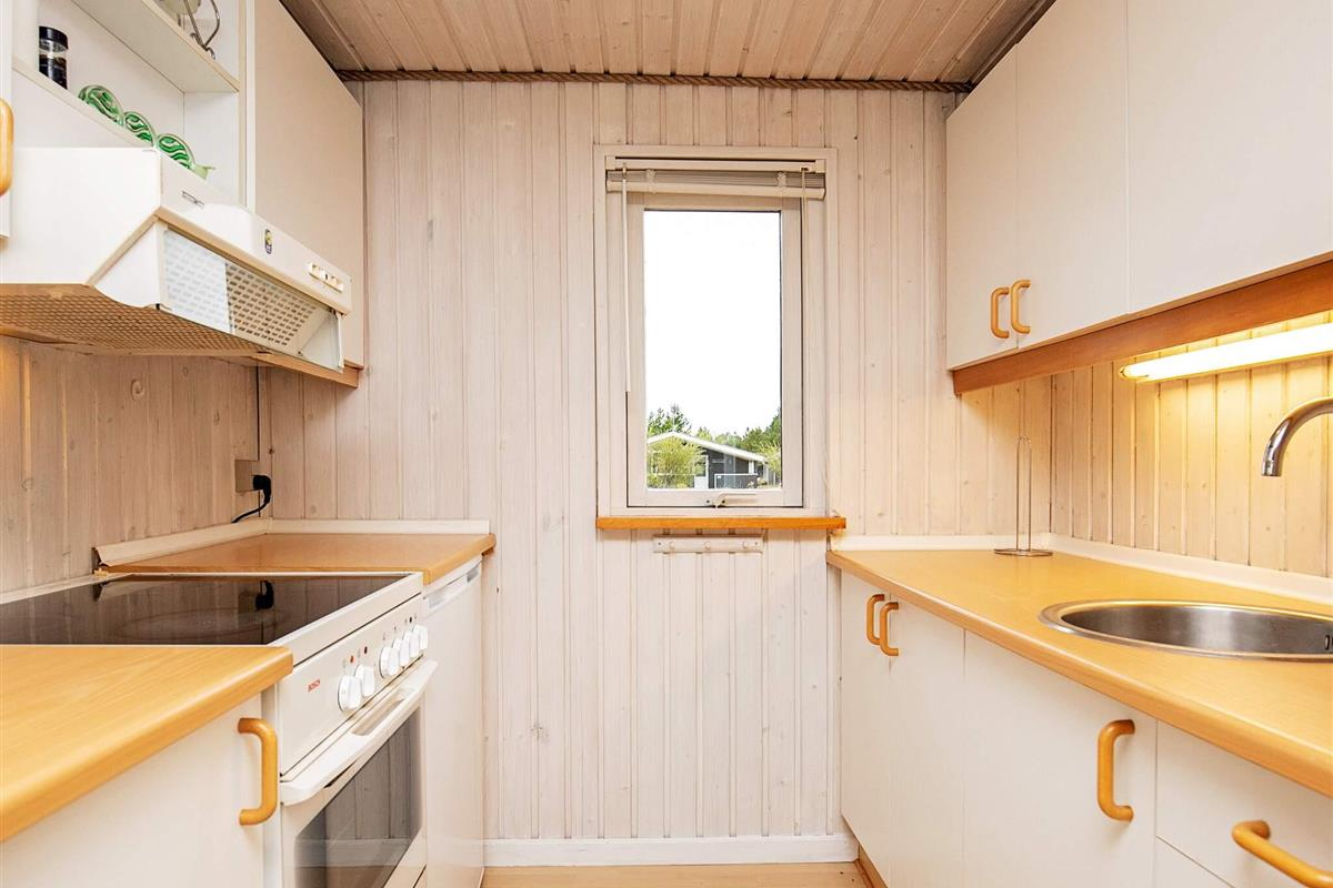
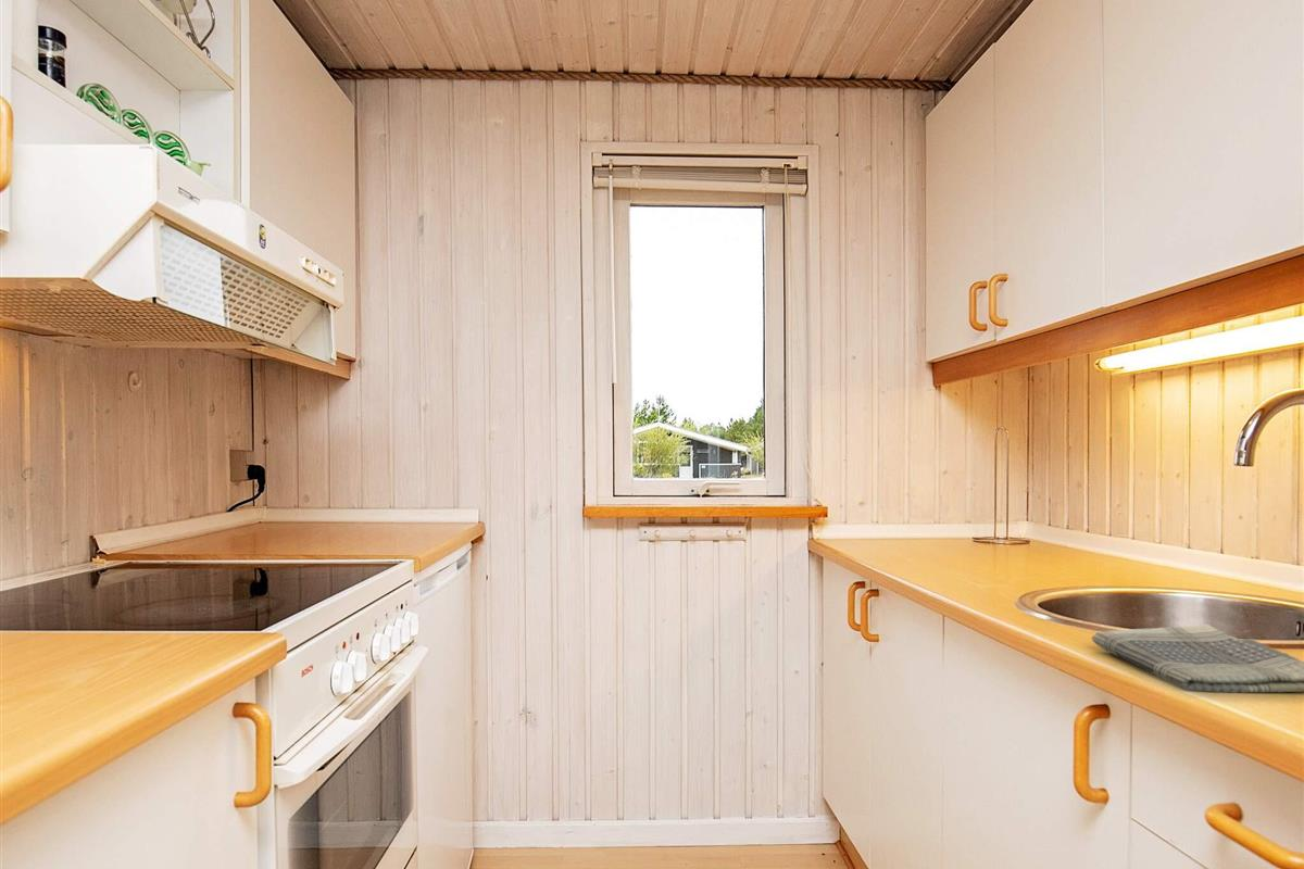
+ dish towel [1091,624,1304,694]
